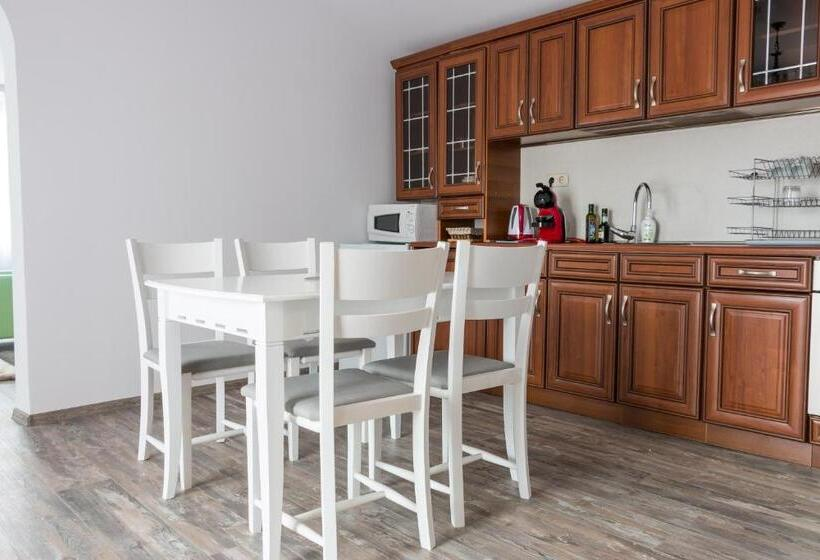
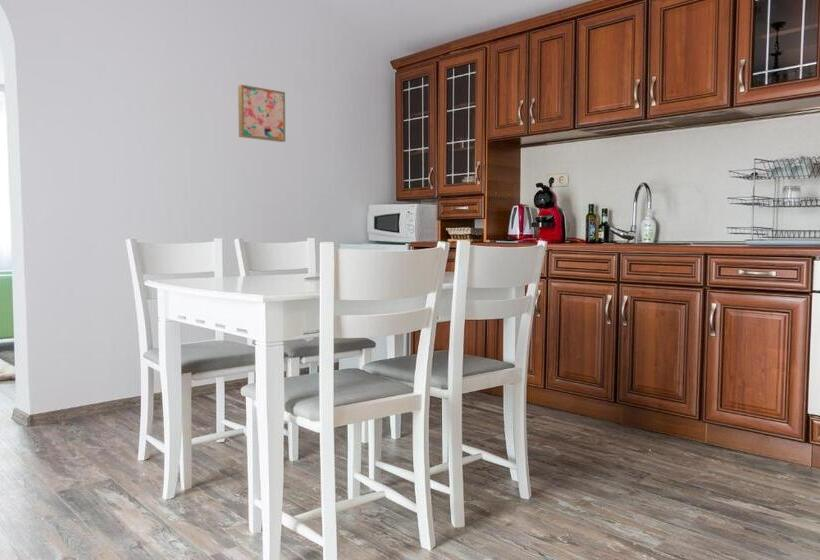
+ wall art [237,84,286,143]
